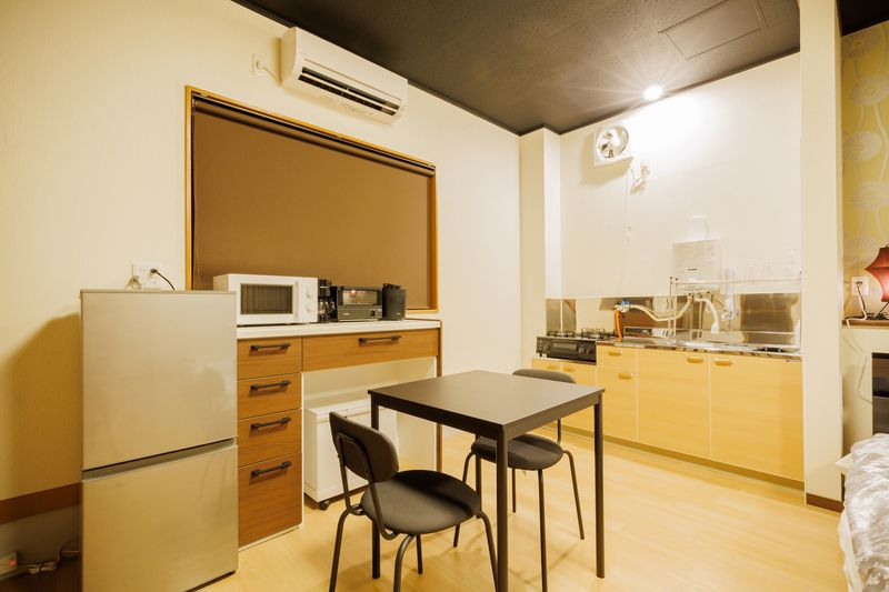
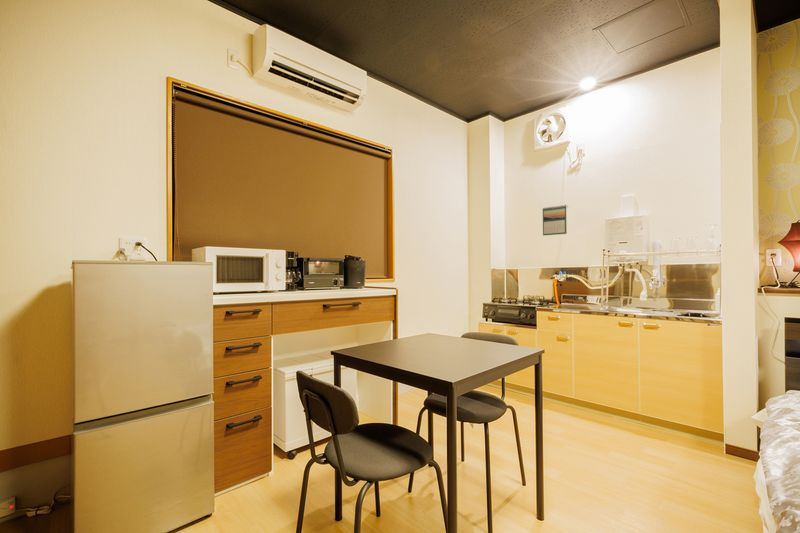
+ calendar [542,204,568,236]
